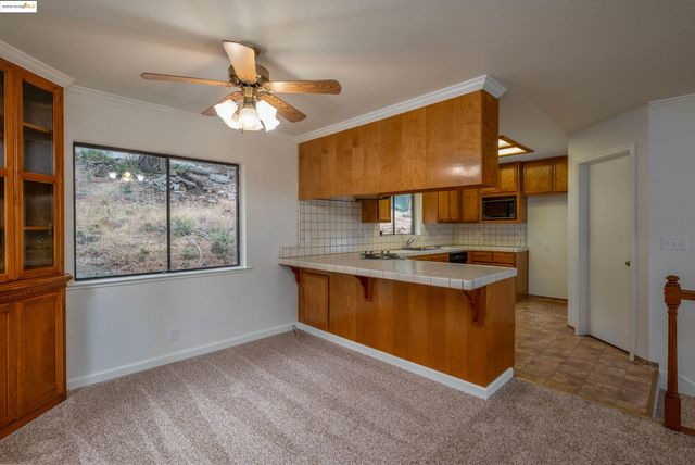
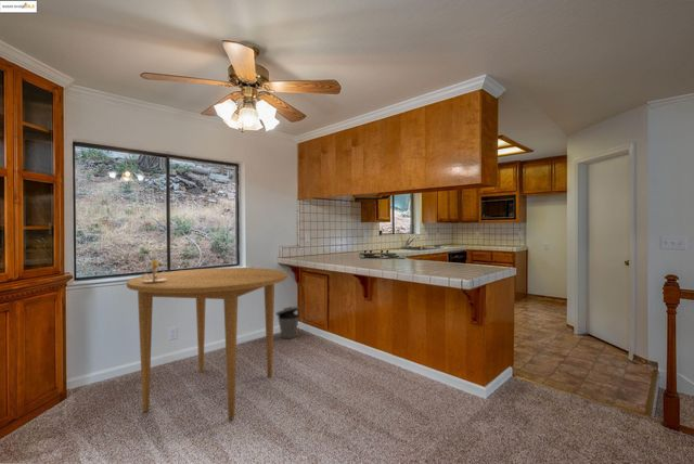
+ dining table [126,267,288,421]
+ trash can [275,306,300,339]
+ candlestick [141,259,167,283]
